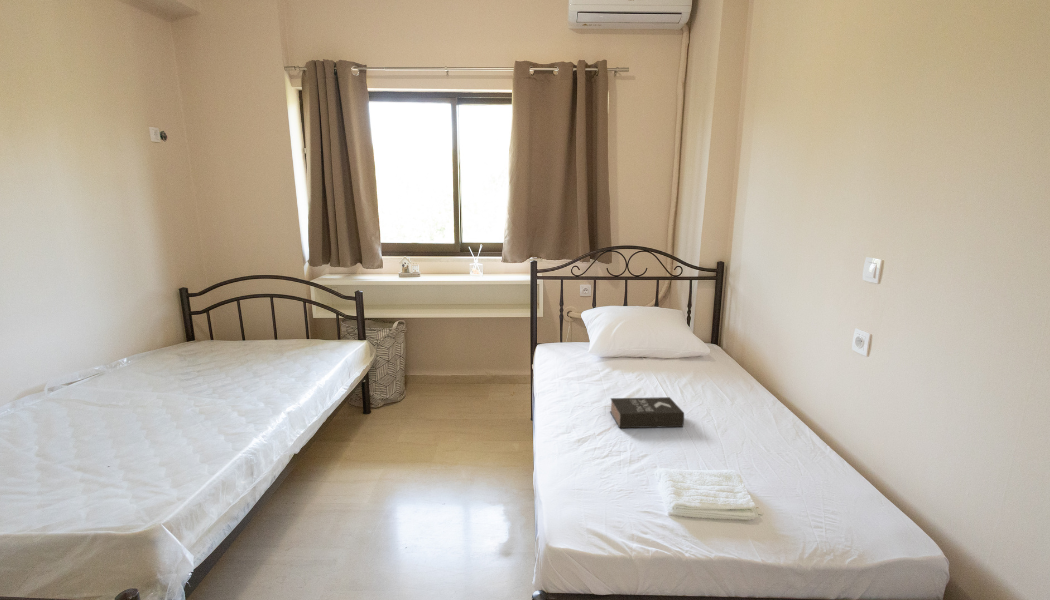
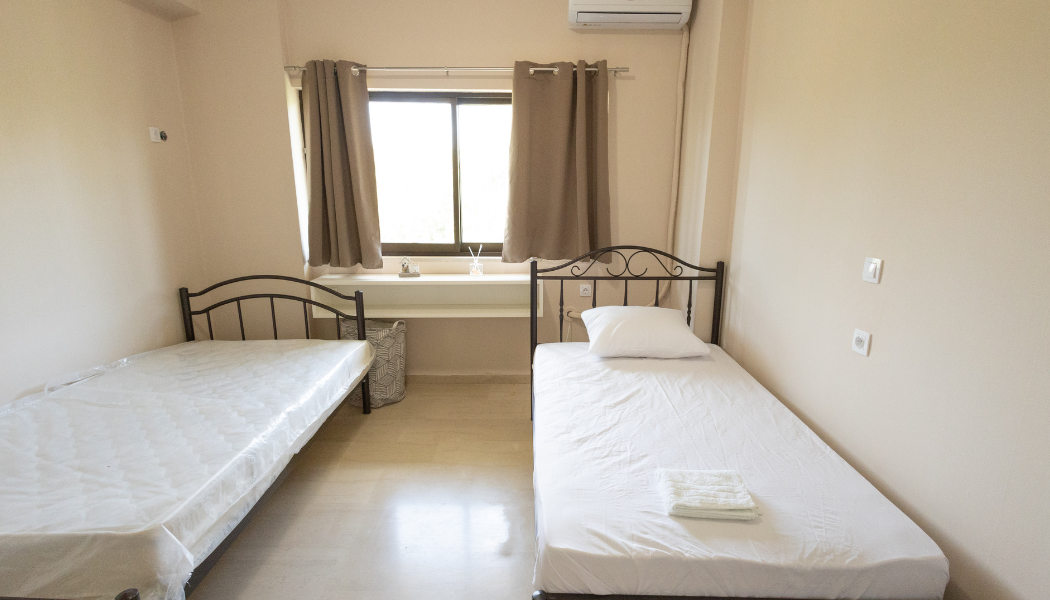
- book [609,396,685,429]
